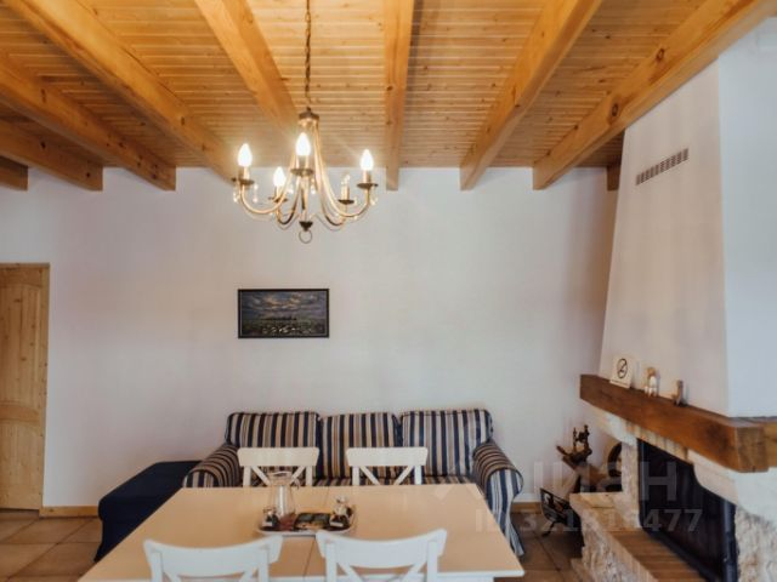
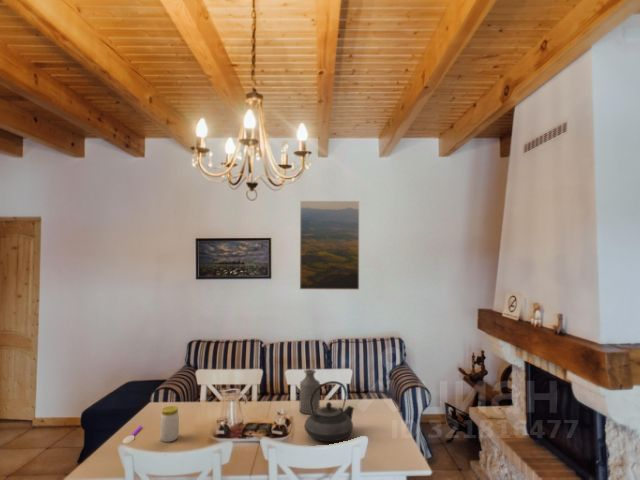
+ spoon [122,425,143,445]
+ bottle [298,368,321,415]
+ teapot [304,380,355,442]
+ jar [159,405,180,443]
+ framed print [299,200,360,291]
